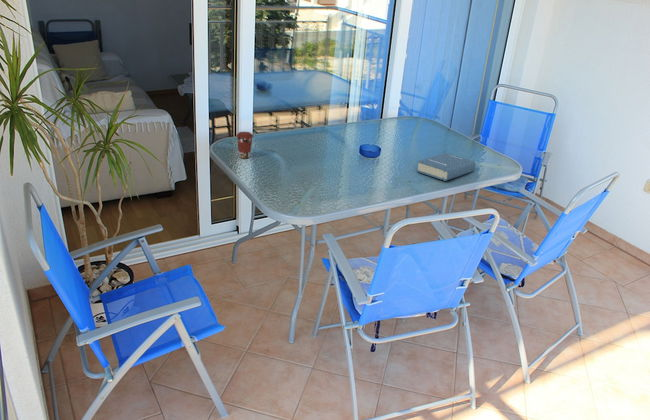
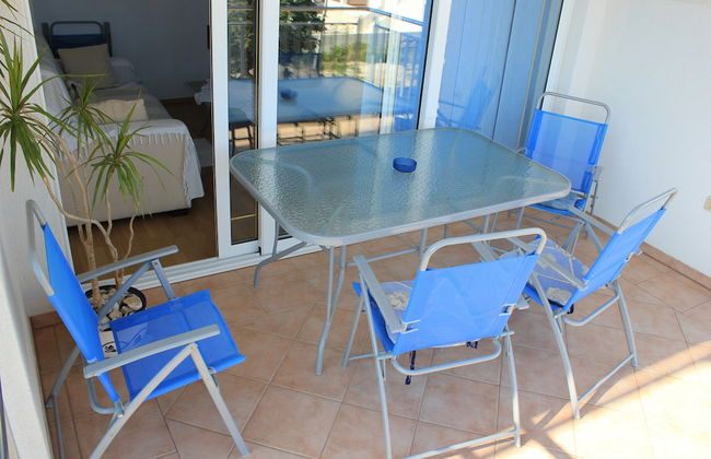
- coffee cup [235,131,254,159]
- hardback book [416,152,477,182]
